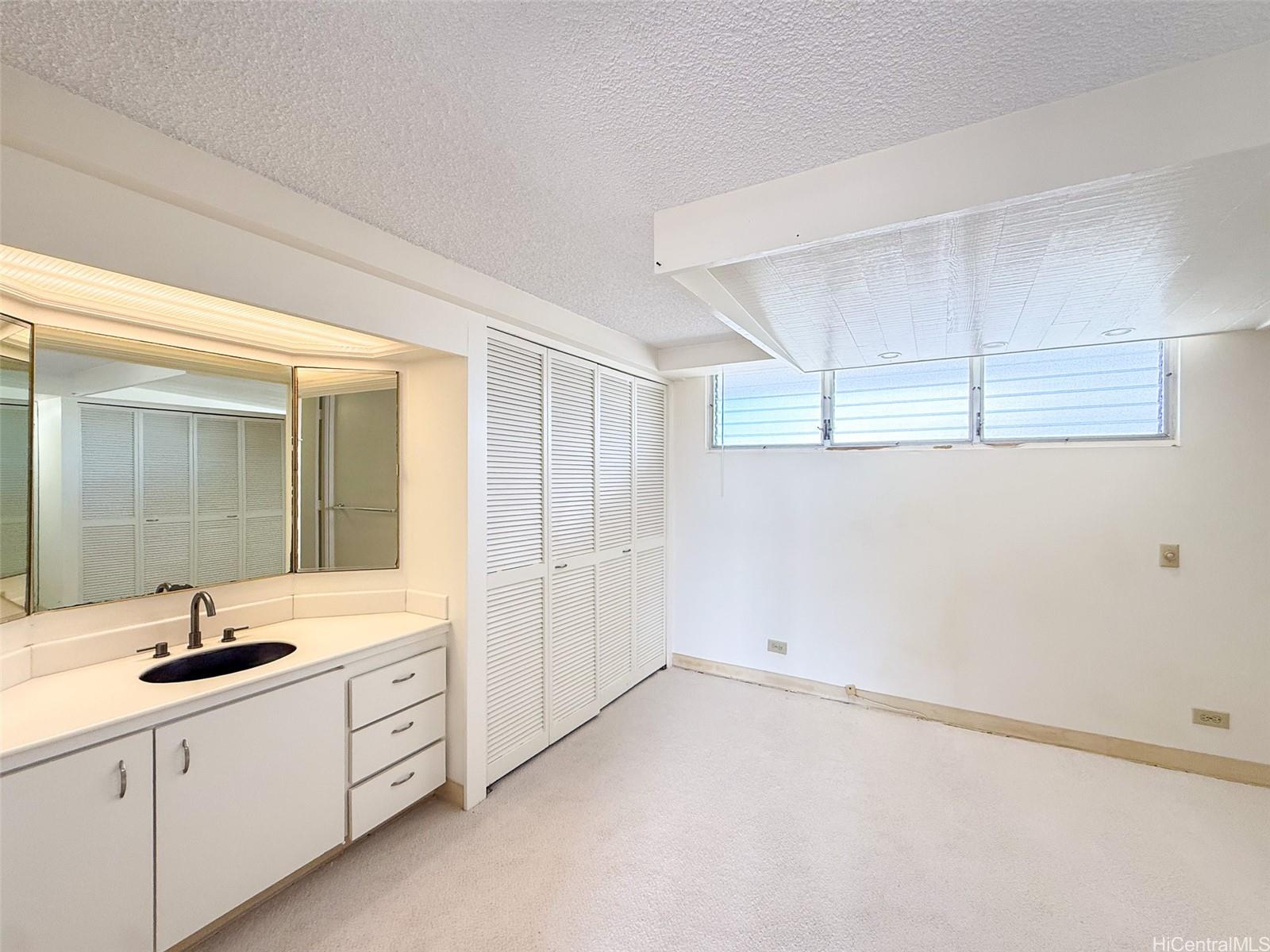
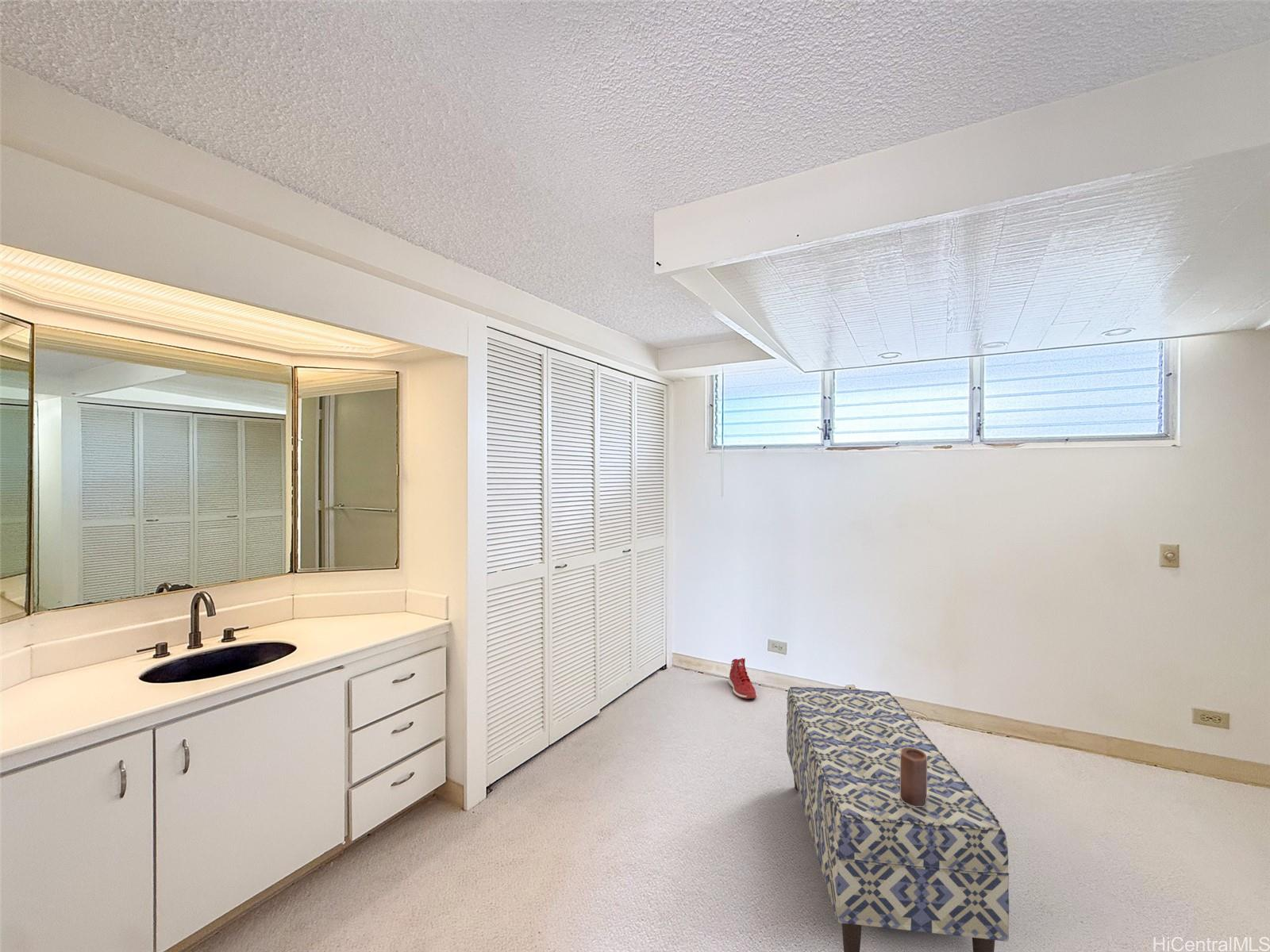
+ sneaker [727,657,757,700]
+ bench [786,685,1010,952]
+ candle [900,747,927,807]
